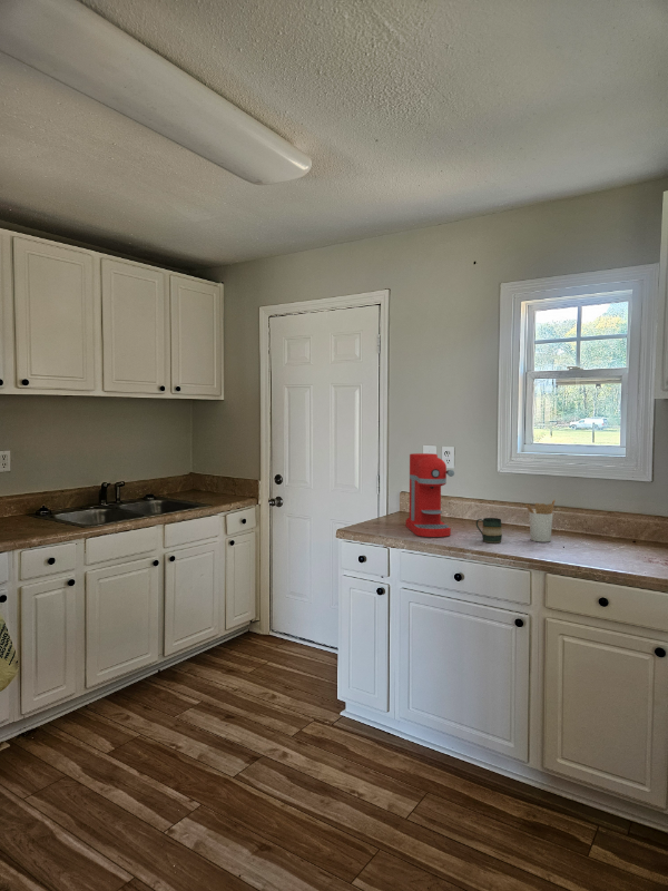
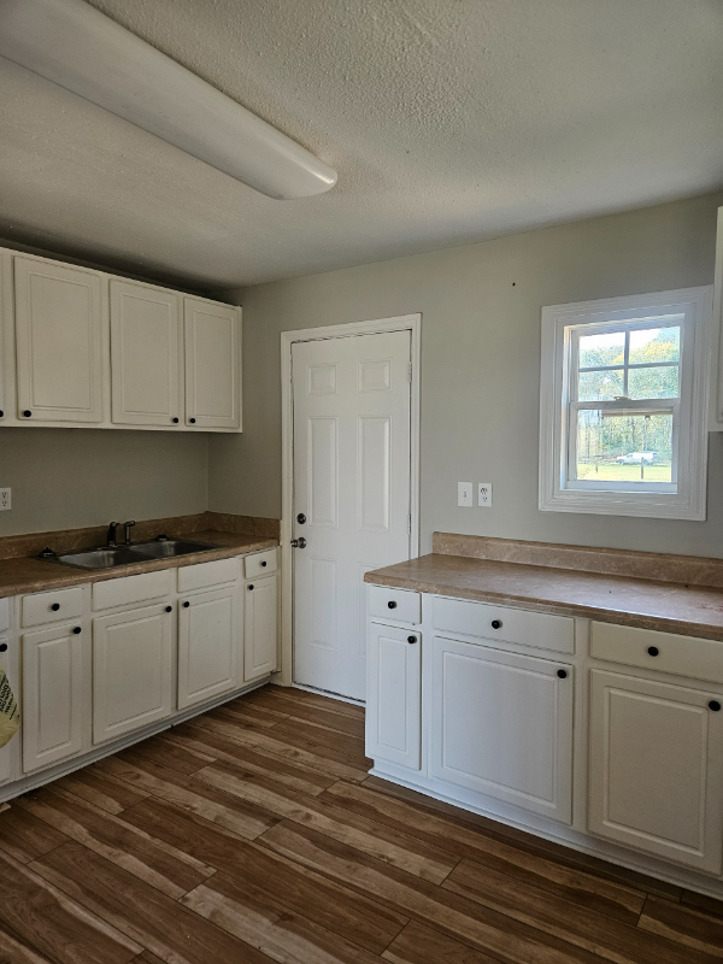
- mug [475,517,503,544]
- utensil holder [524,499,556,544]
- coffee maker [405,452,455,538]
